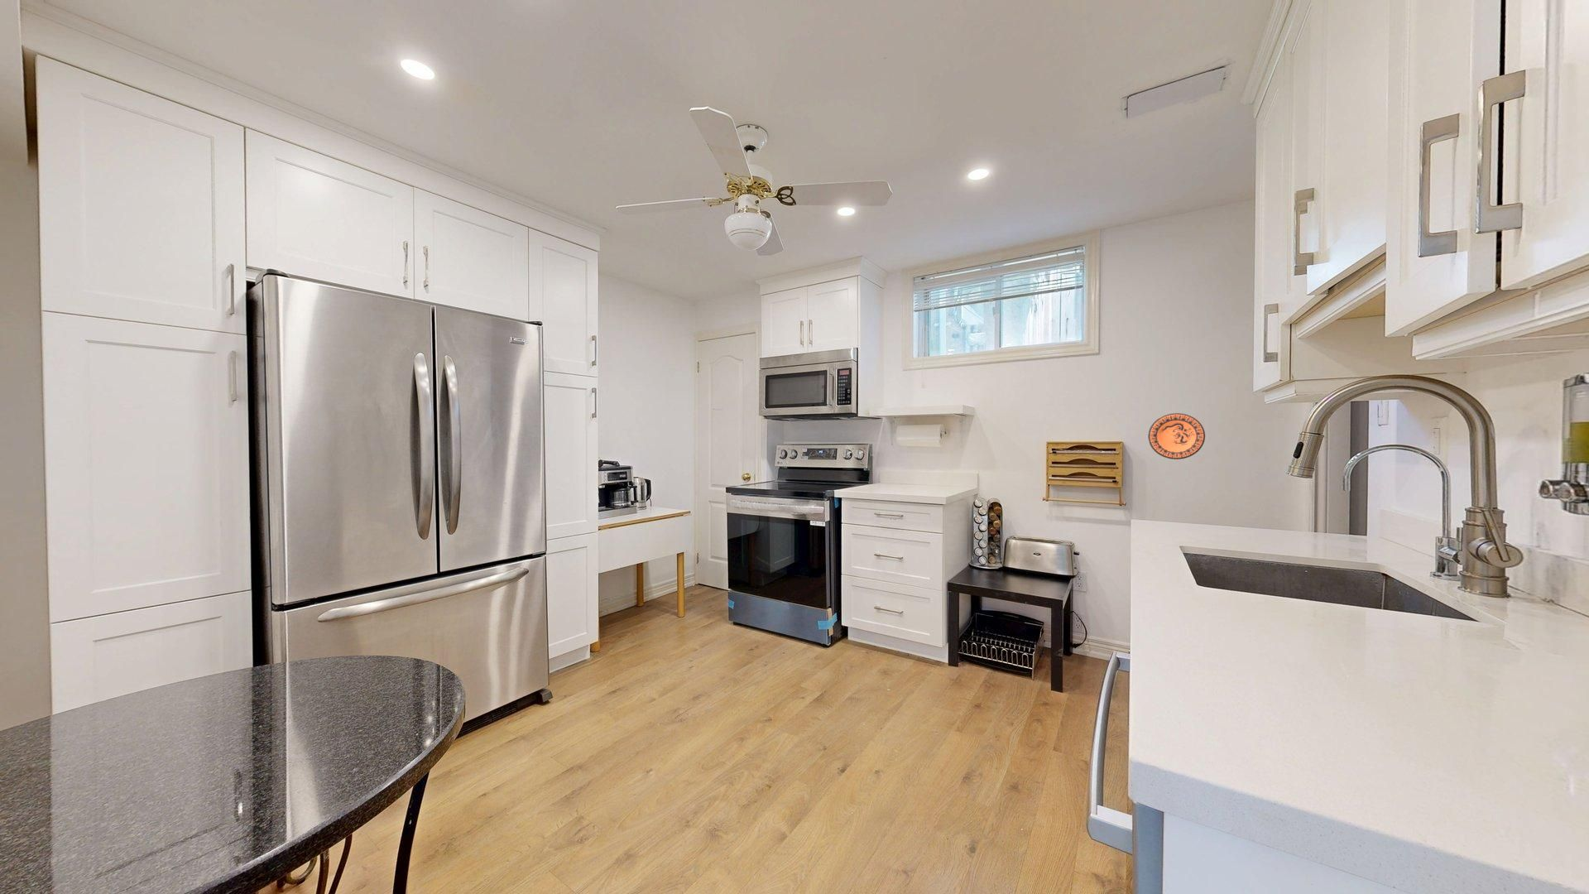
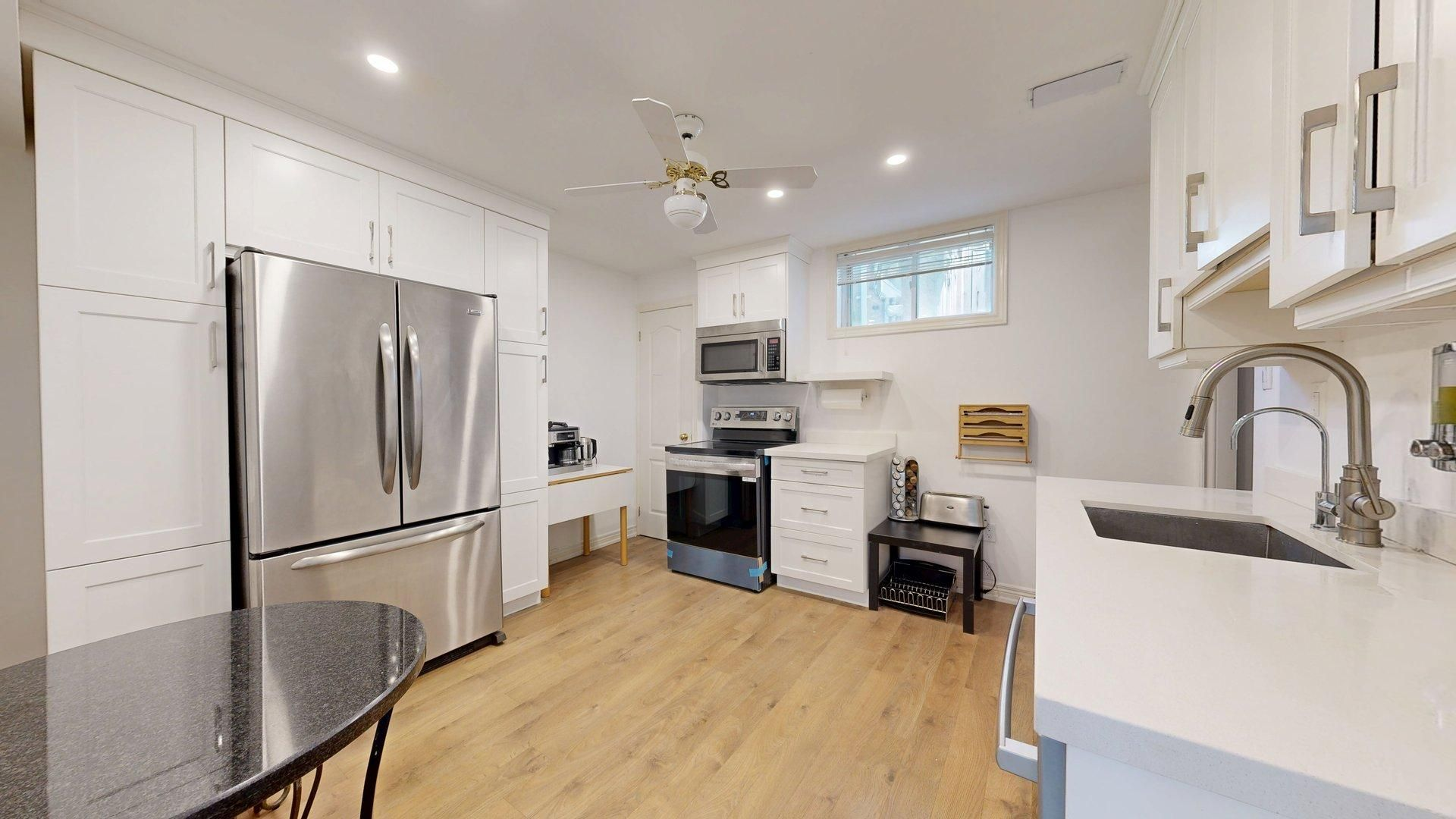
- decorative plate [1147,413,1206,461]
